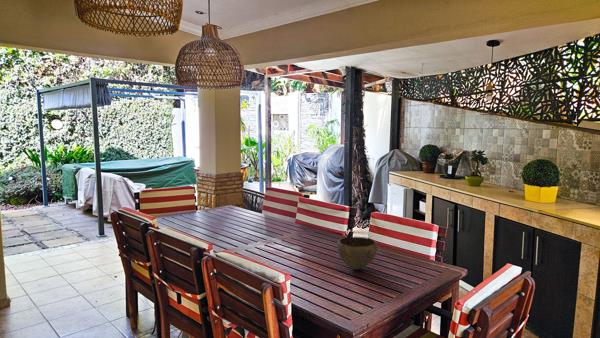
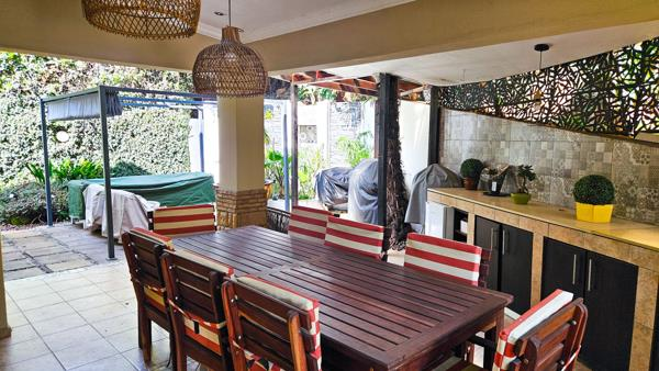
- bowl [336,236,379,271]
